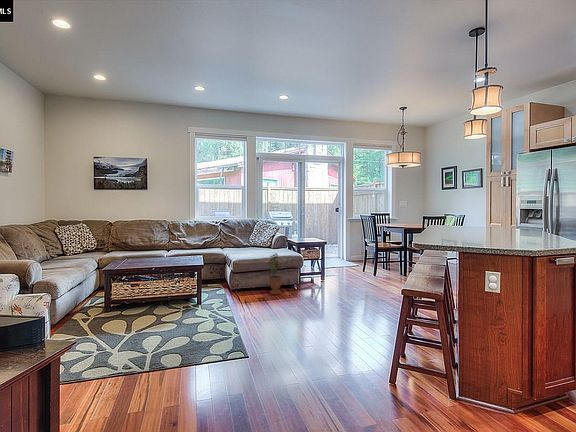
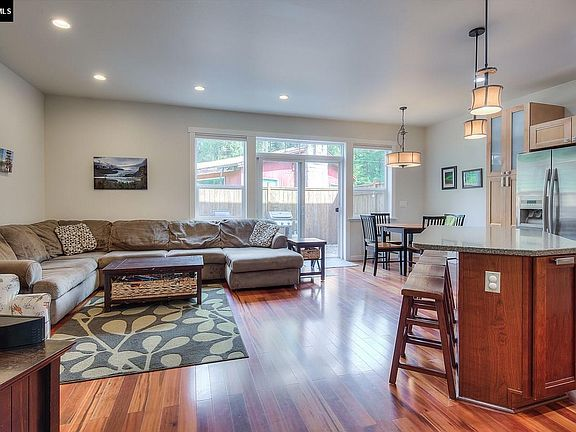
- potted plant [265,252,283,295]
